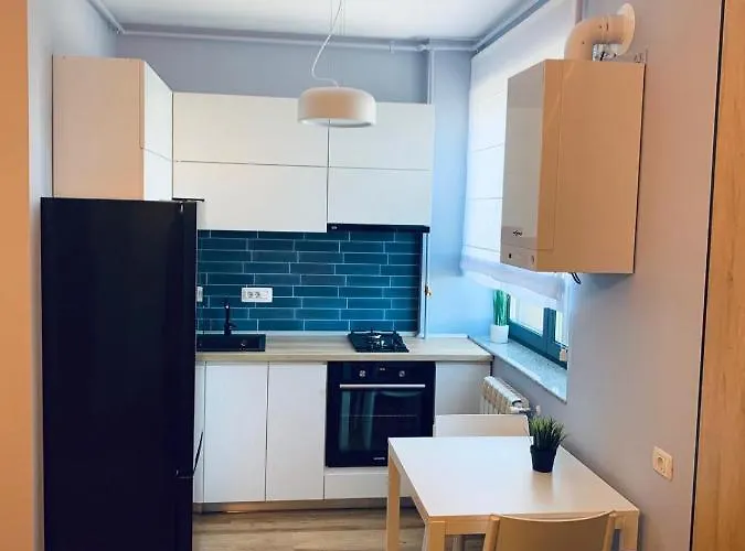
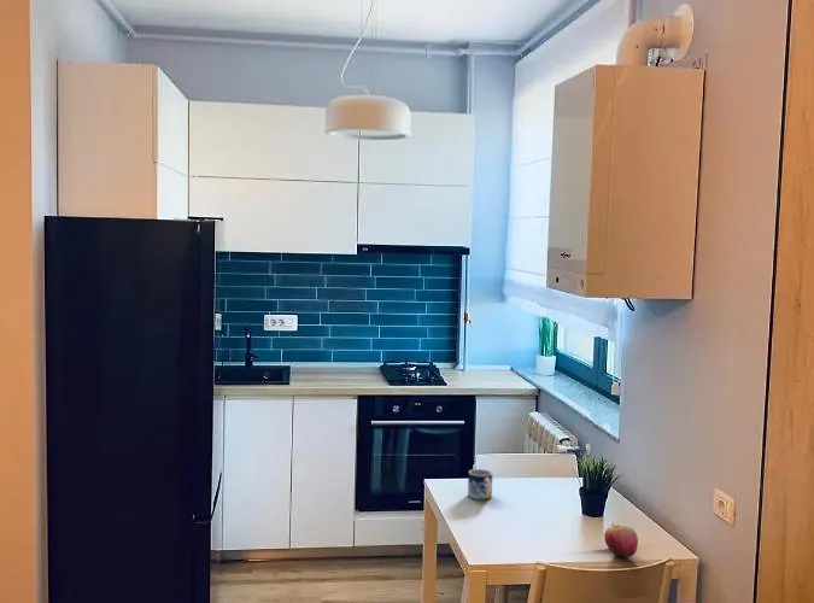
+ apple [603,522,639,558]
+ mug [467,468,493,500]
